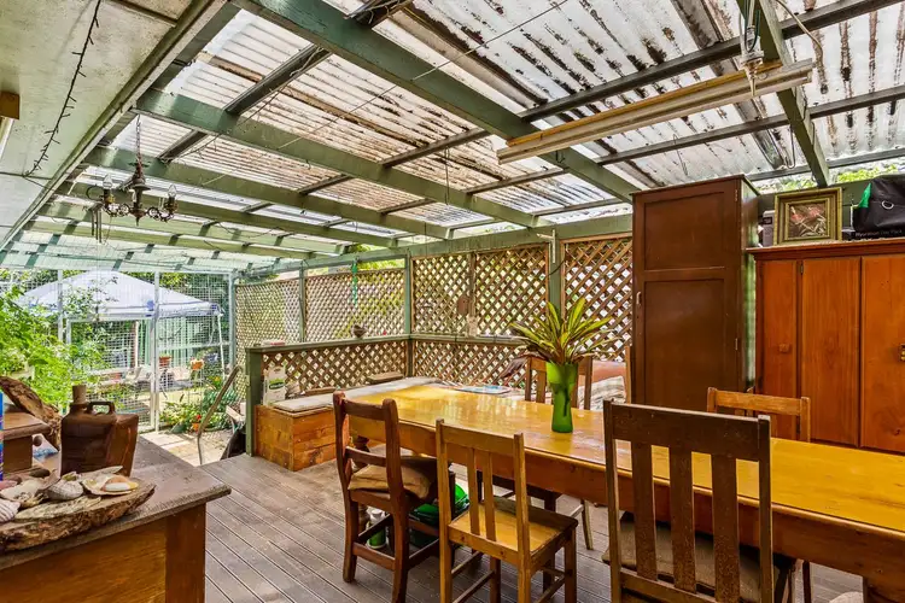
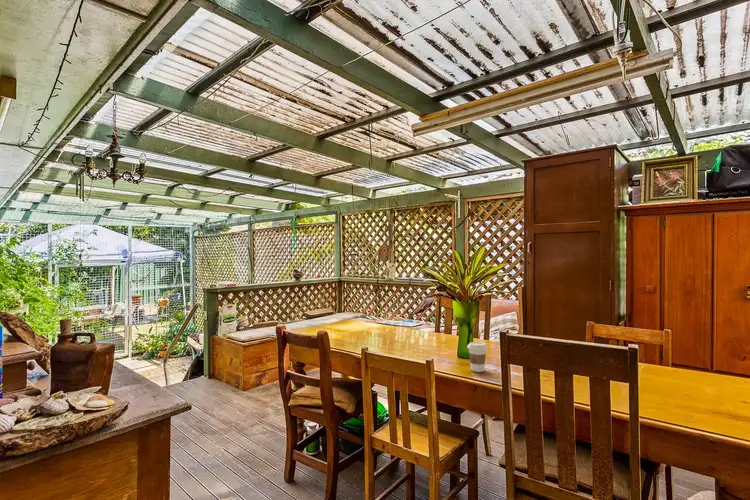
+ coffee cup [466,341,489,373]
